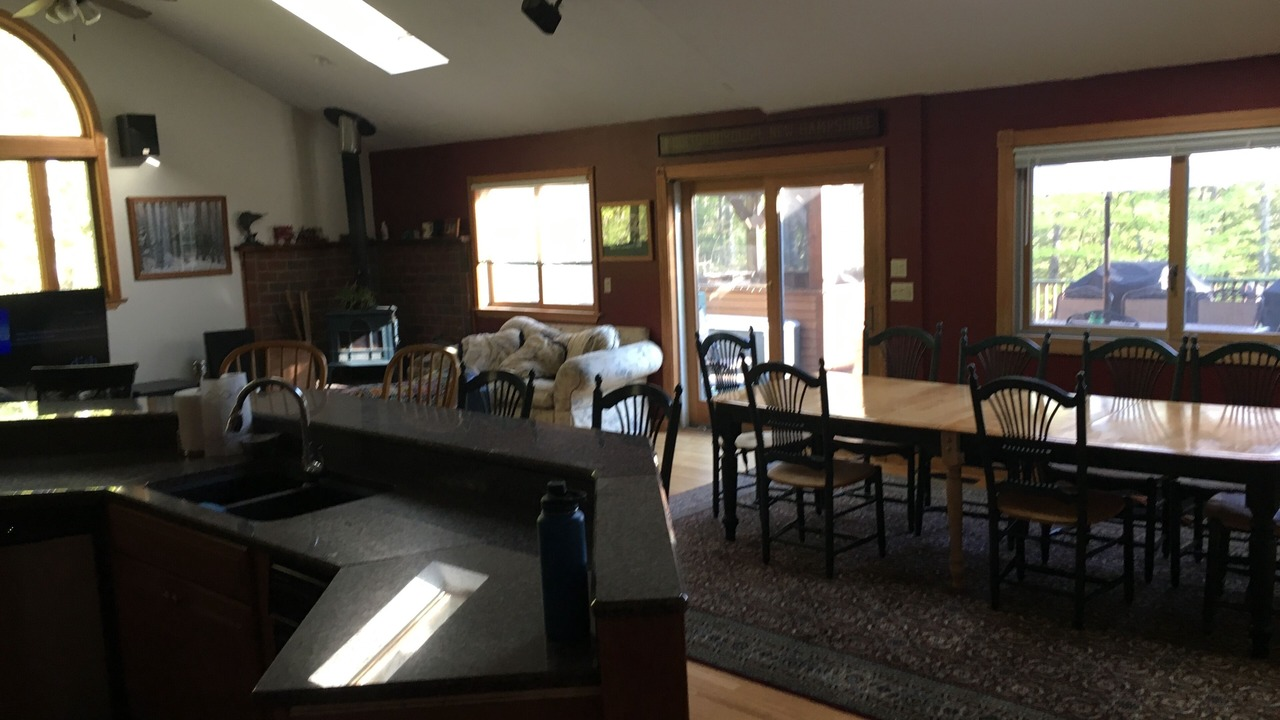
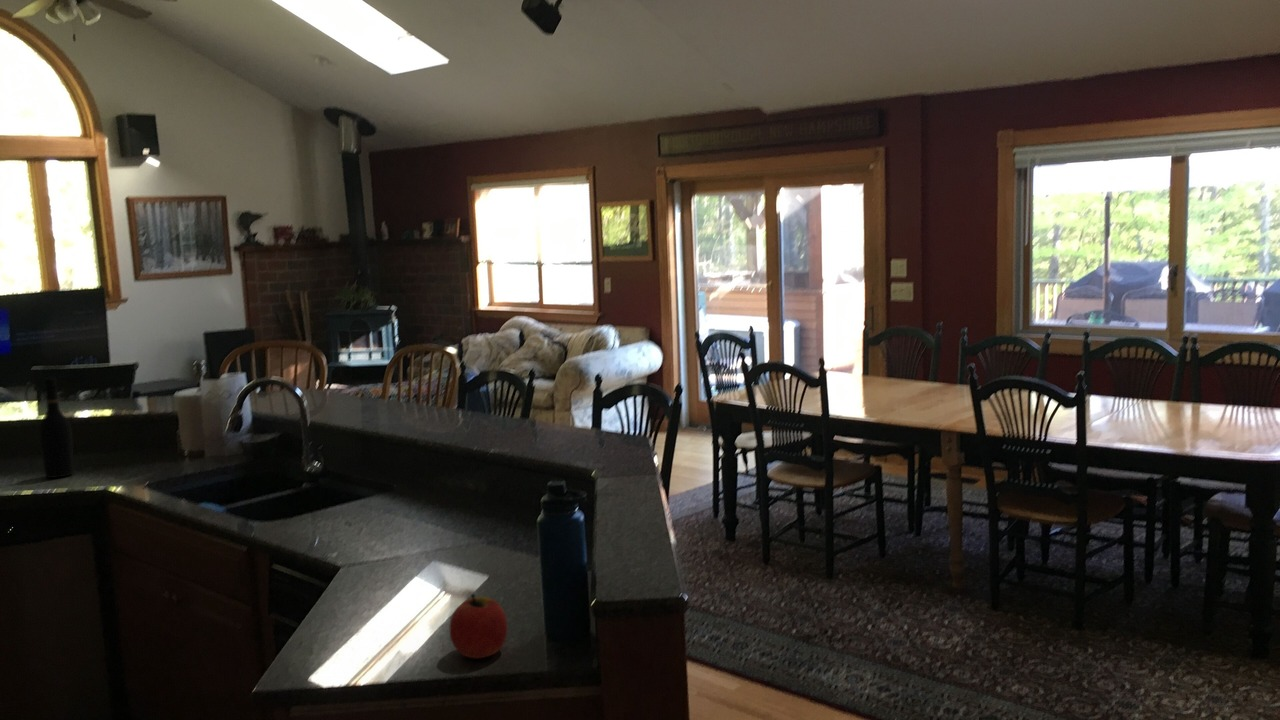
+ wine bottle [38,377,74,479]
+ apple [449,593,508,659]
